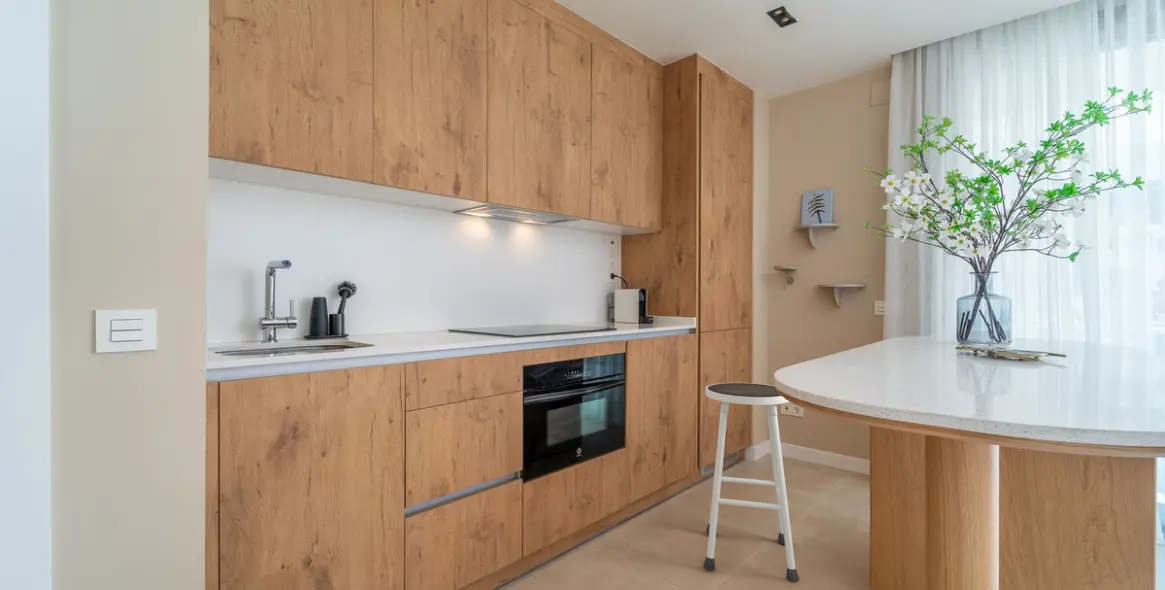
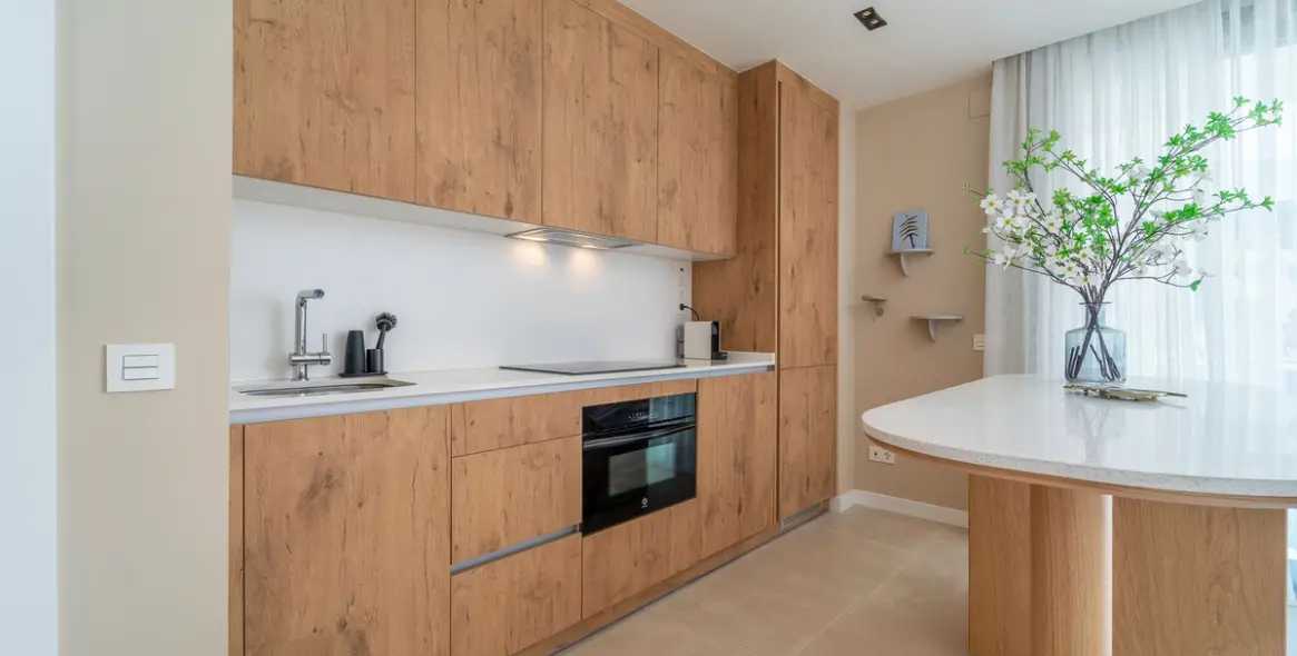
- stool [702,382,801,583]
